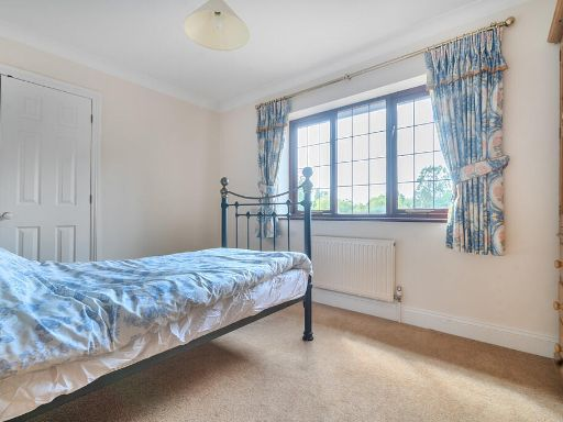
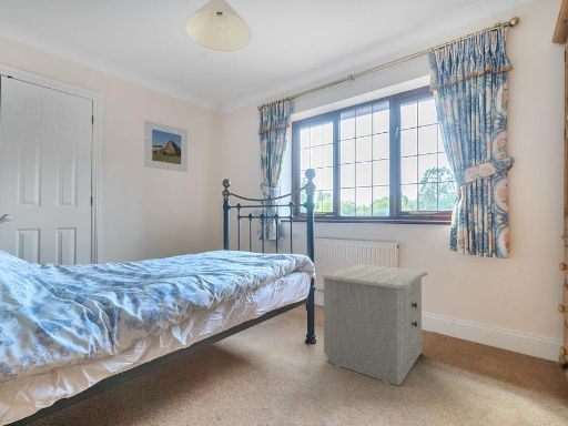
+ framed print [143,119,189,173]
+ nightstand [321,263,429,387]
